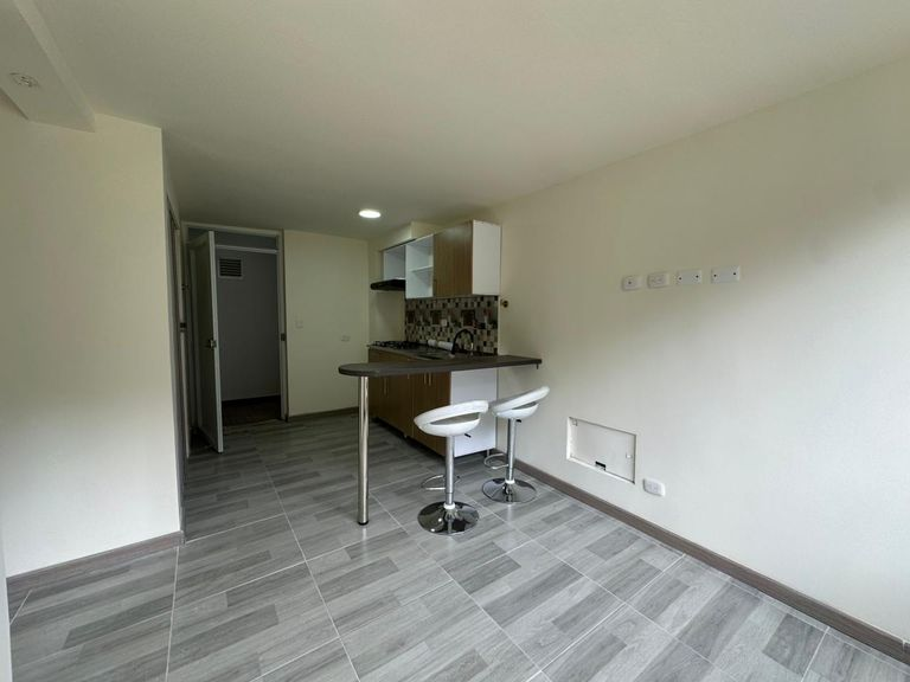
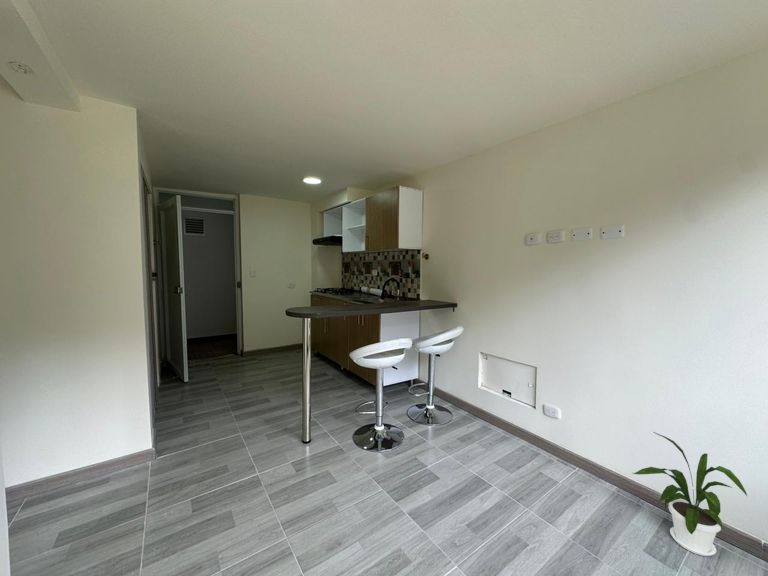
+ house plant [631,431,748,557]
